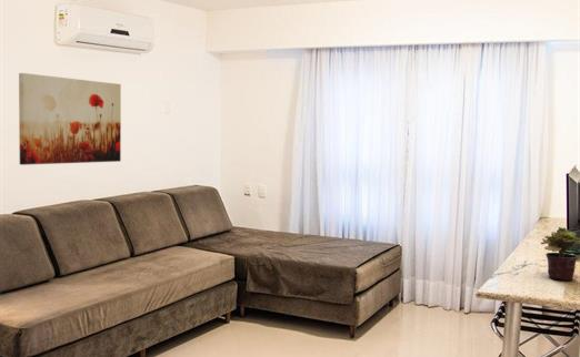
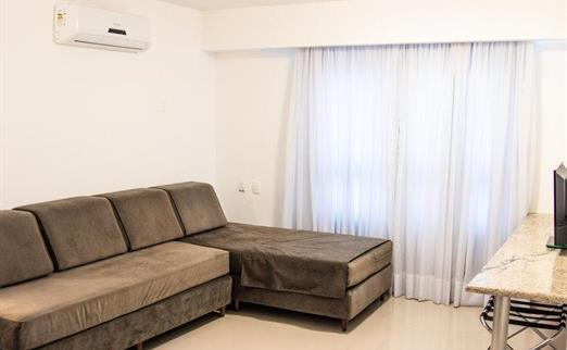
- wall art [18,72,122,166]
- potted plant [540,226,580,282]
